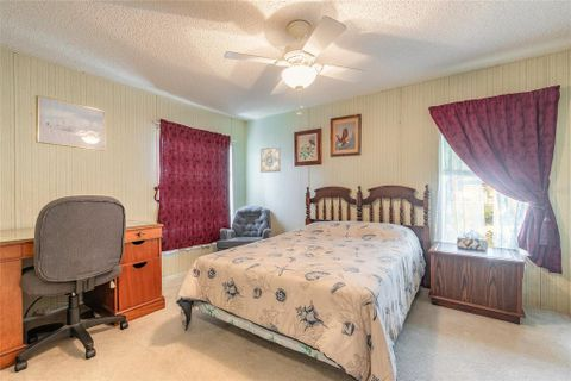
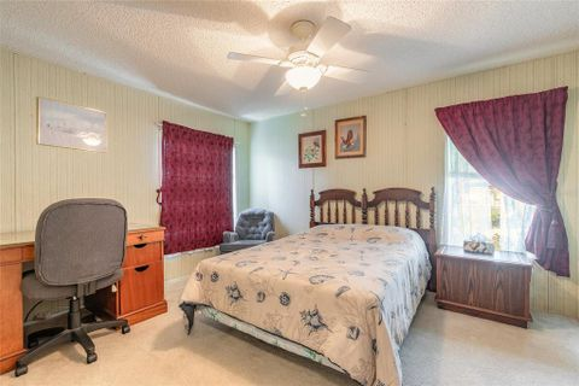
- wall art [259,145,282,174]
